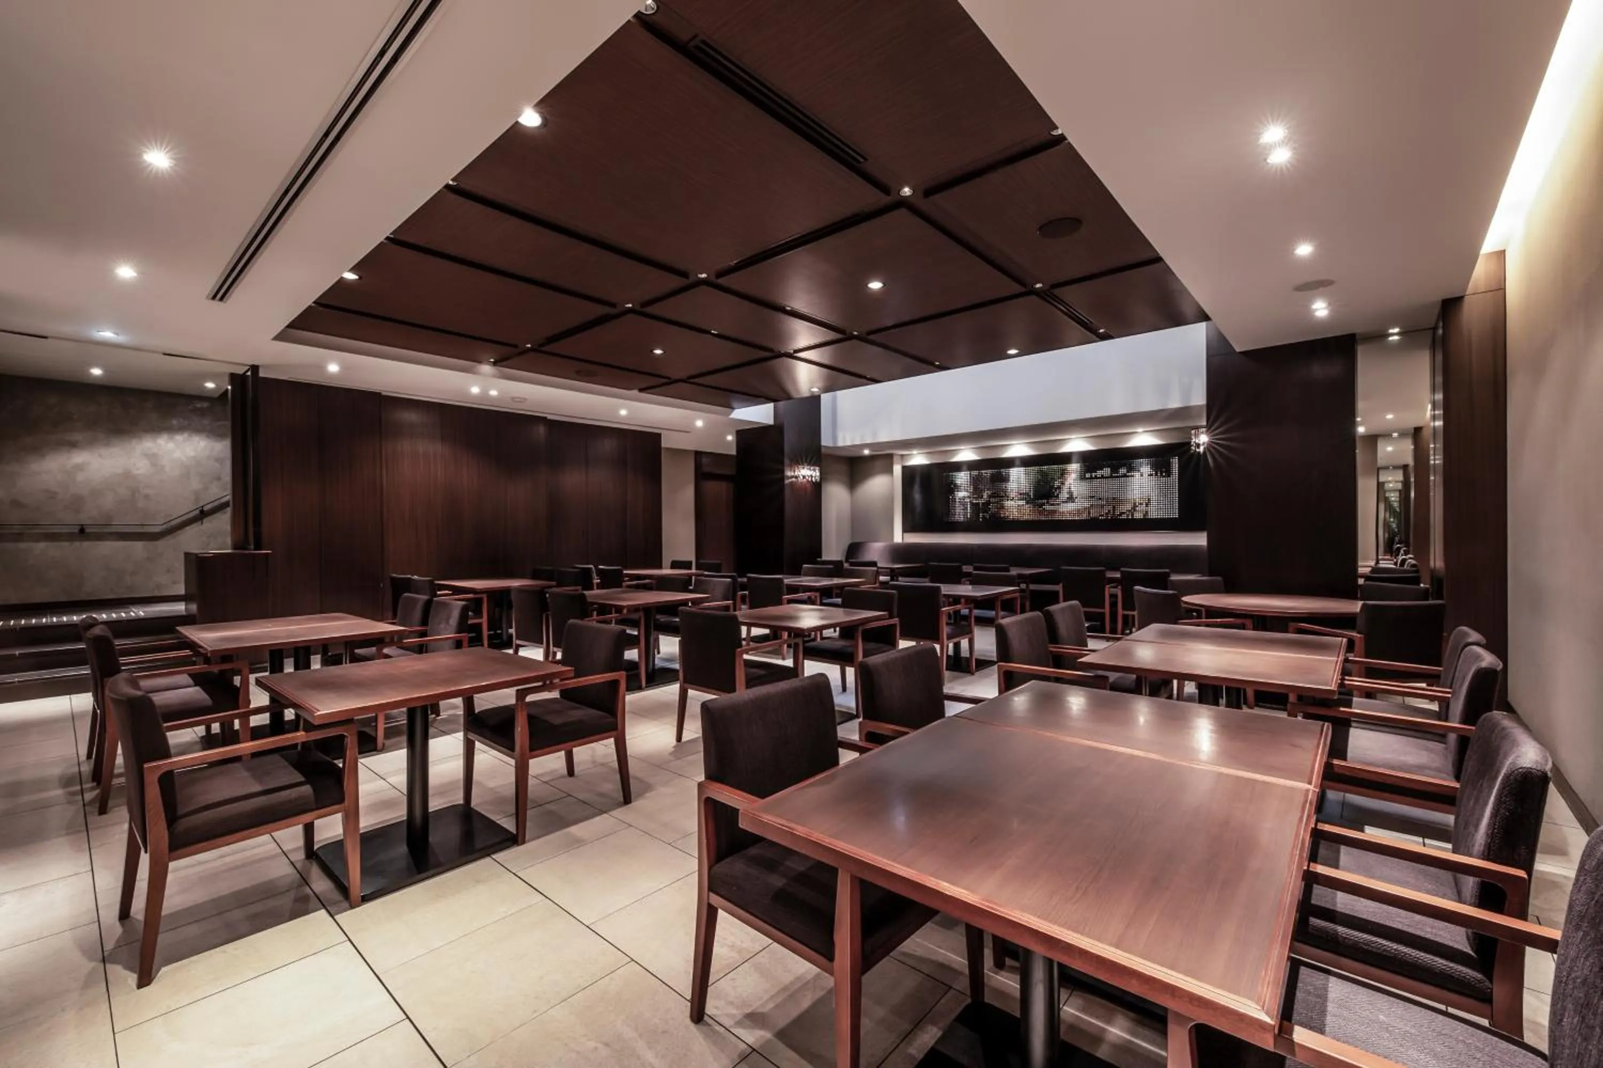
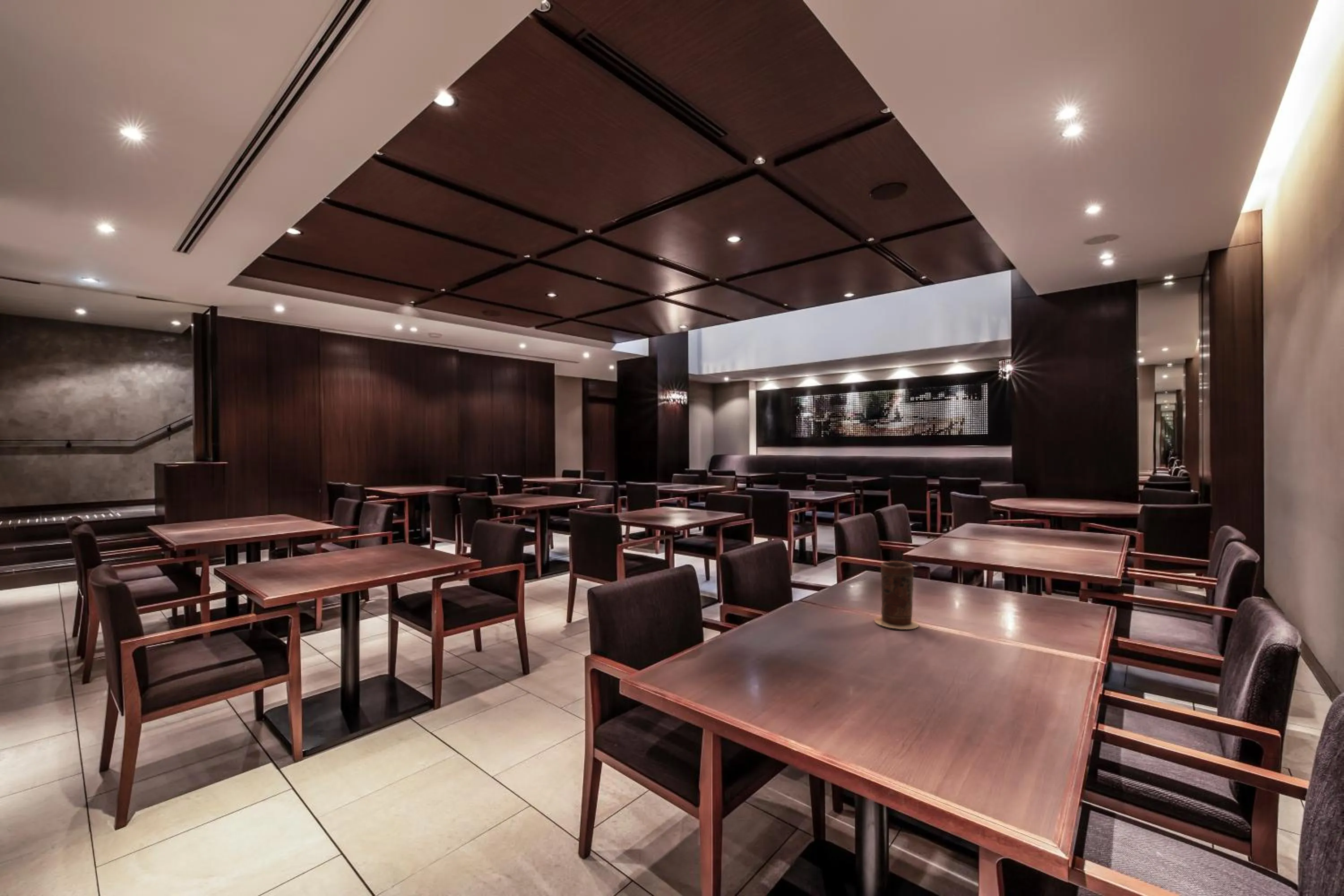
+ vase [874,560,919,630]
